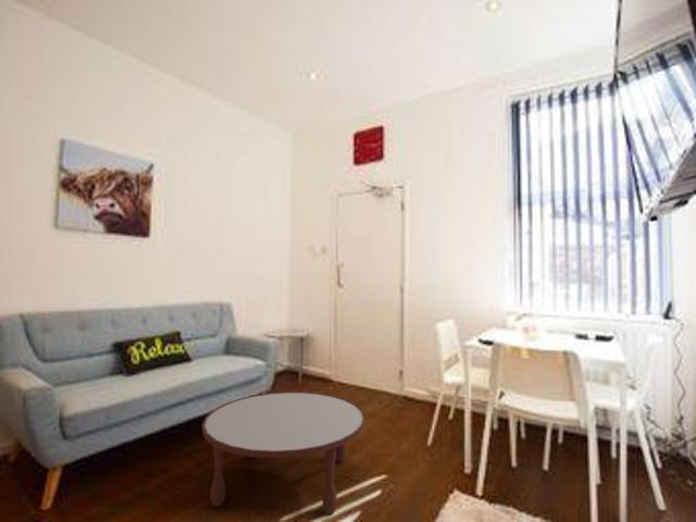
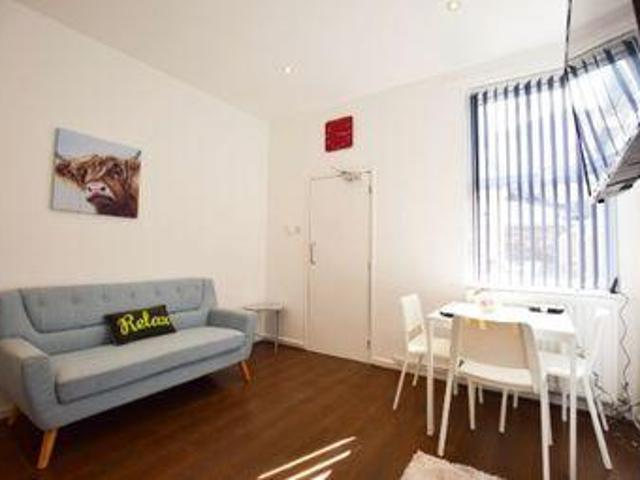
- coffee table [201,390,366,515]
